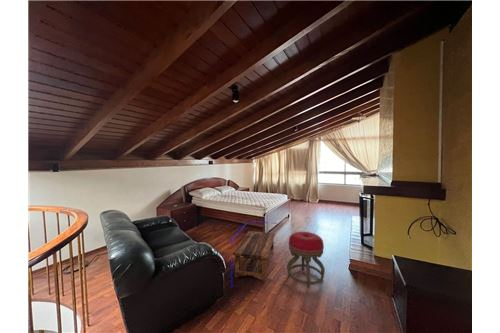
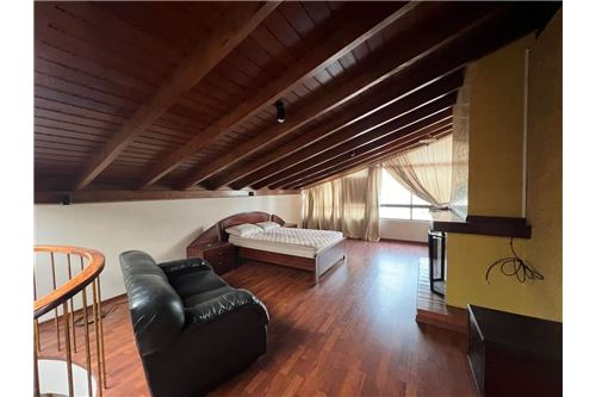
- stool [286,231,326,289]
- coffee table [229,220,277,289]
